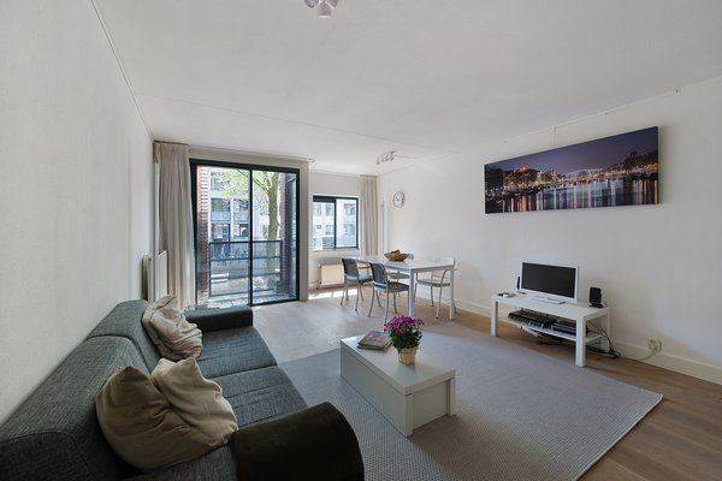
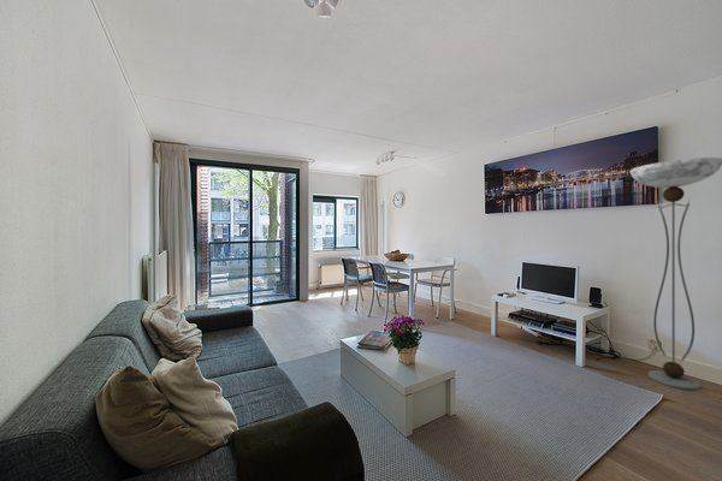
+ floor lamp [629,156,722,391]
